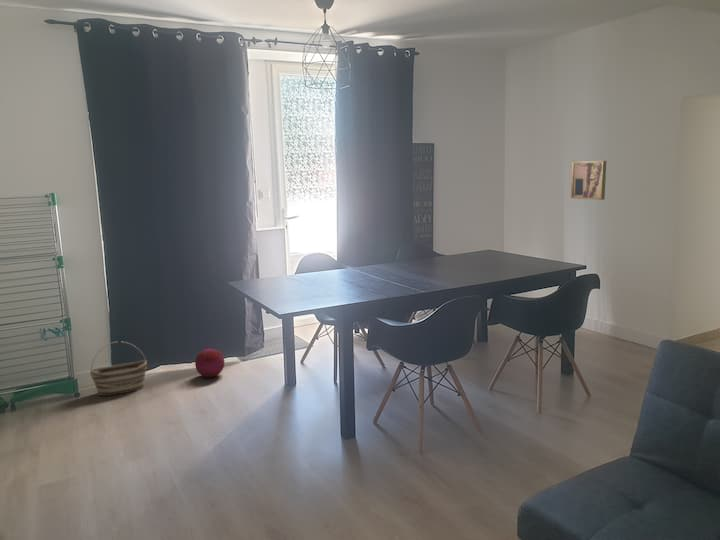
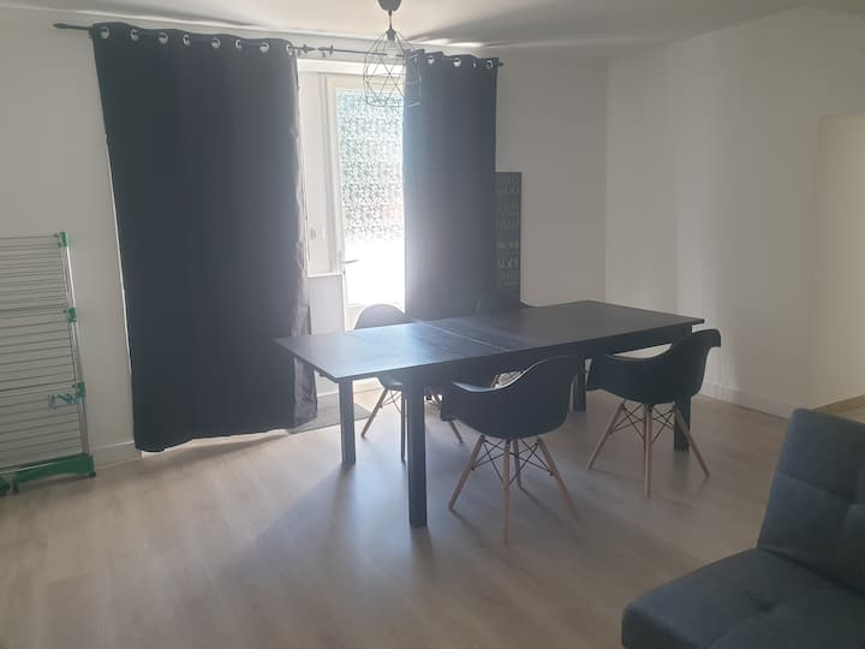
- basket [89,341,148,397]
- ball [194,348,225,378]
- wall art [570,160,607,201]
